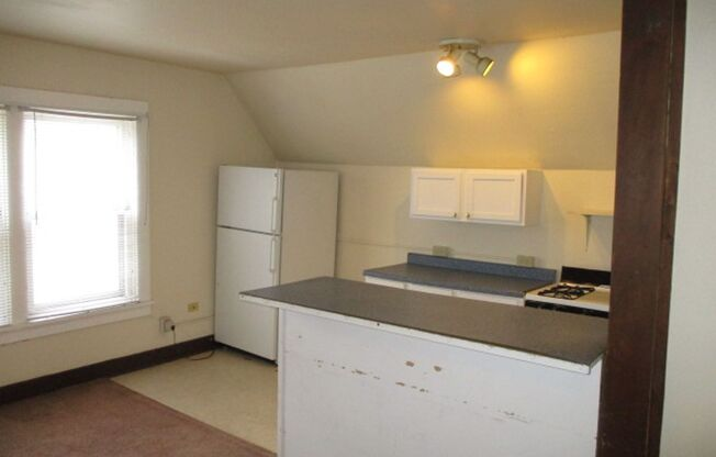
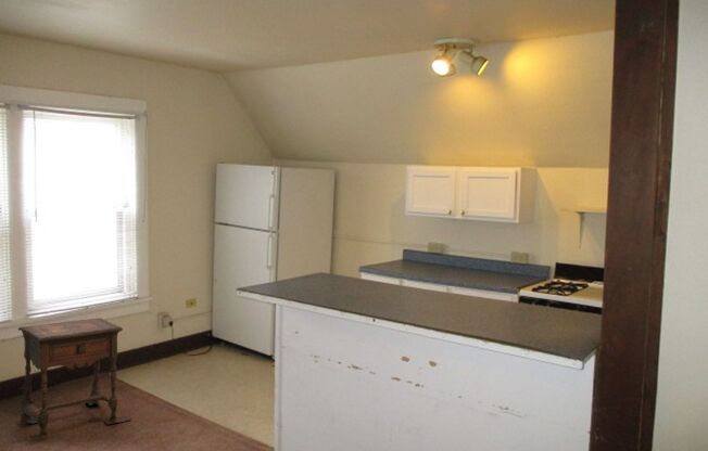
+ side table [15,317,132,441]
